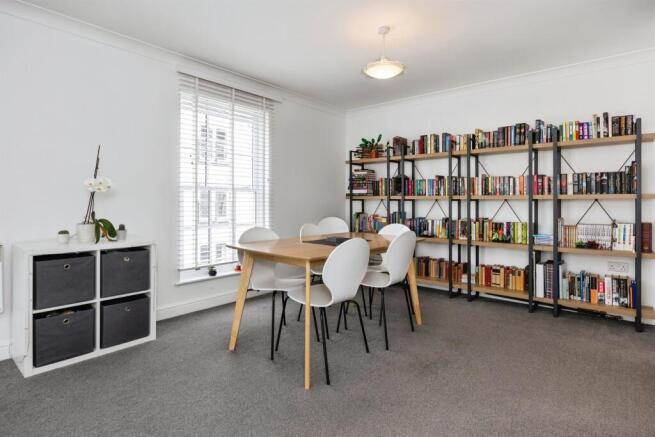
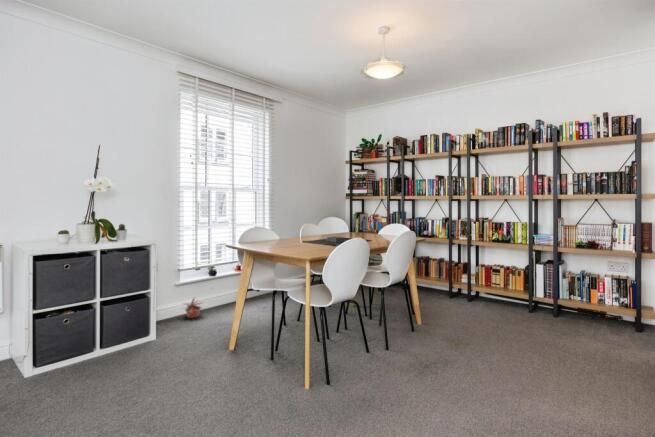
+ potted plant [179,297,206,319]
